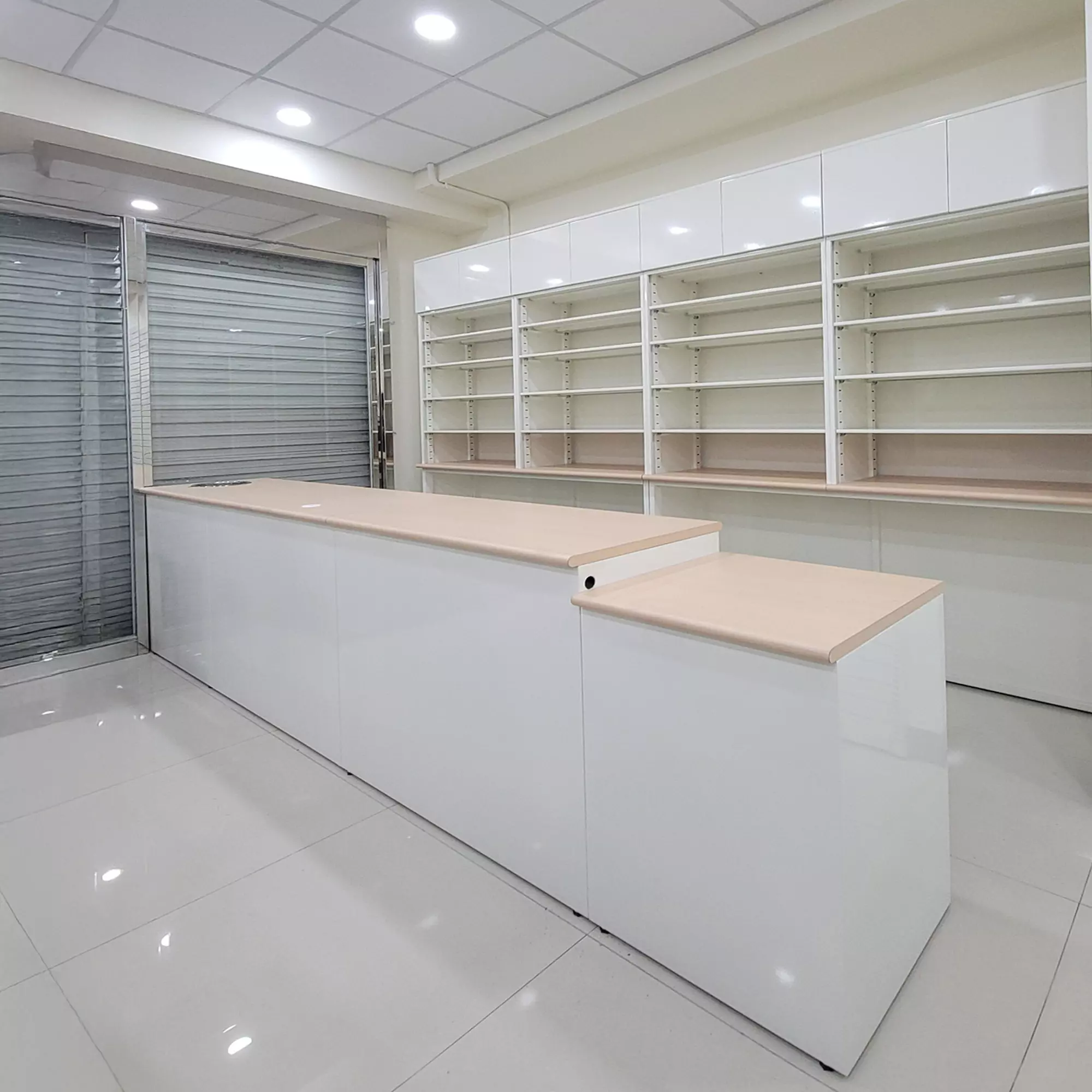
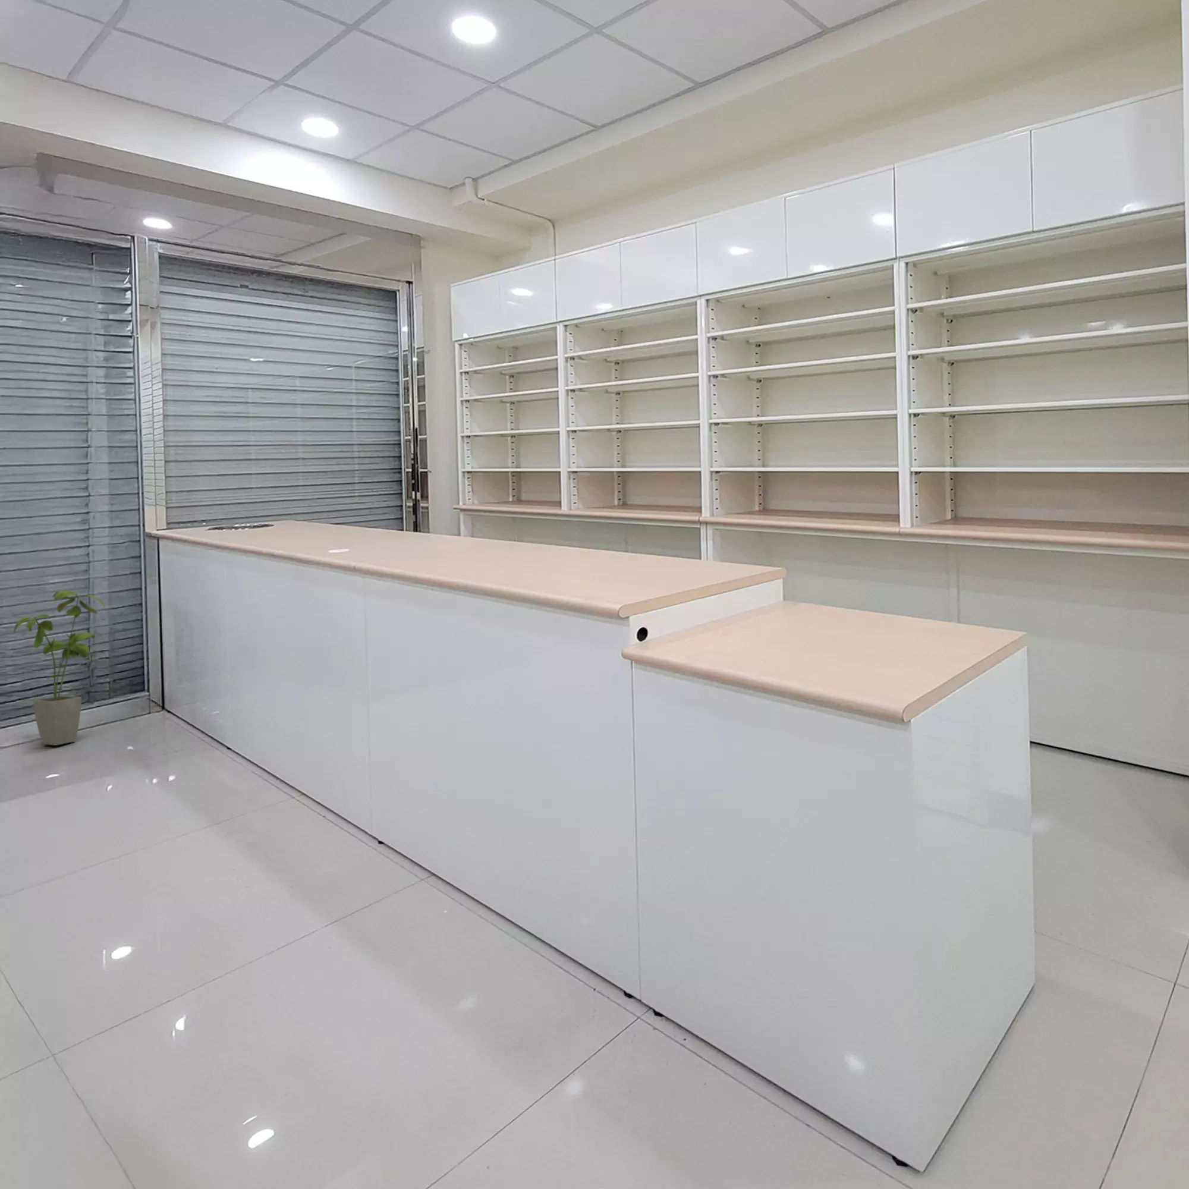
+ house plant [13,589,108,746]
